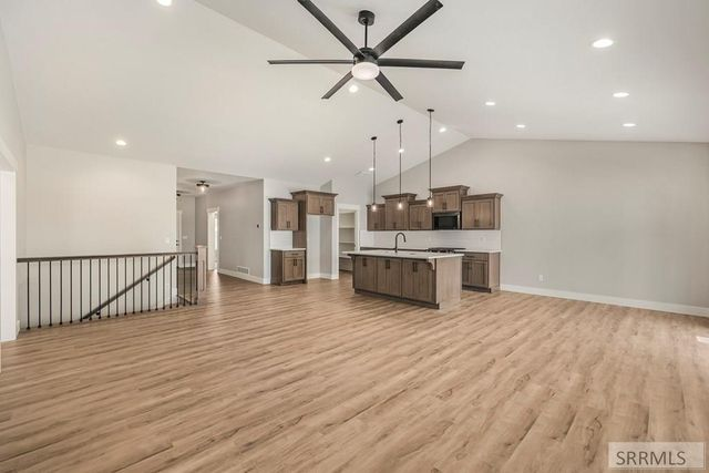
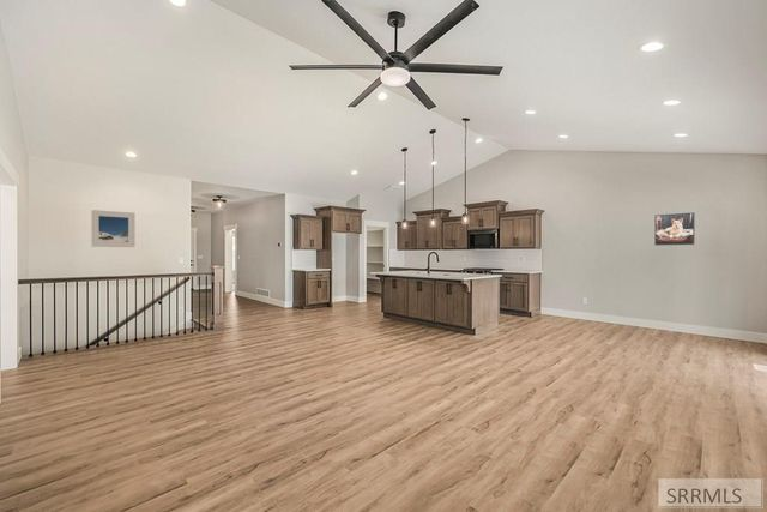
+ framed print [91,209,135,248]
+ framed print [653,211,696,246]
